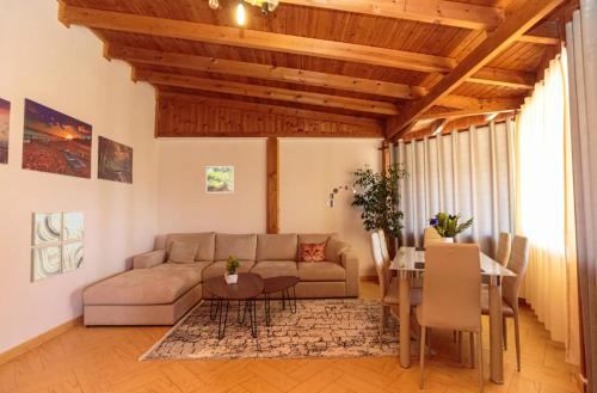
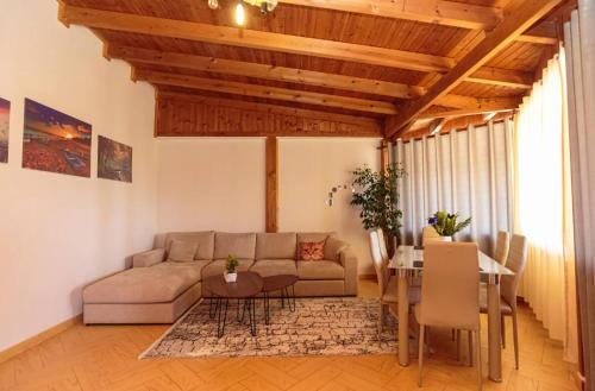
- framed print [205,165,234,194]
- wall art [29,210,86,284]
